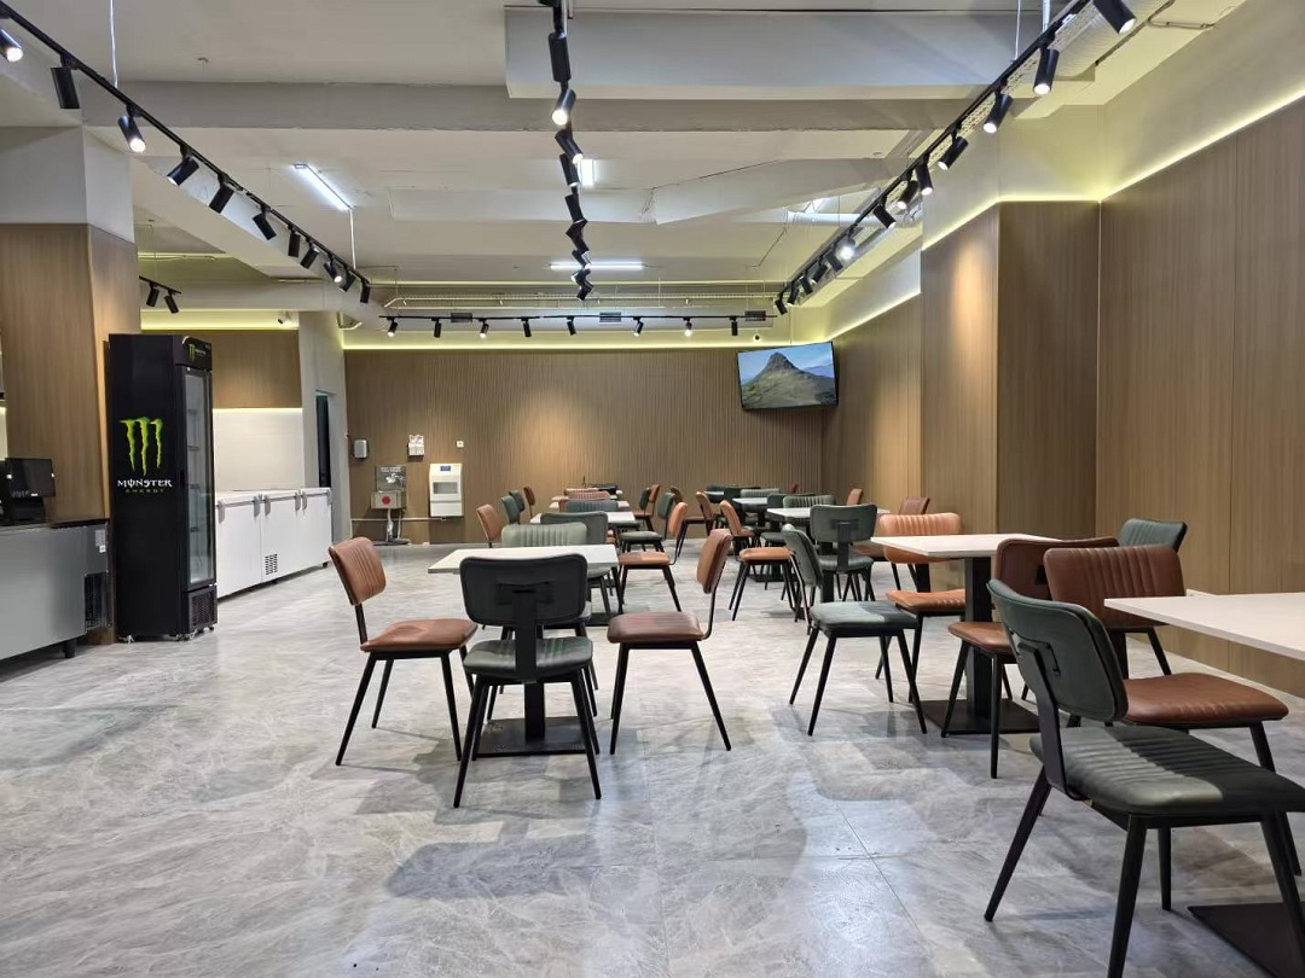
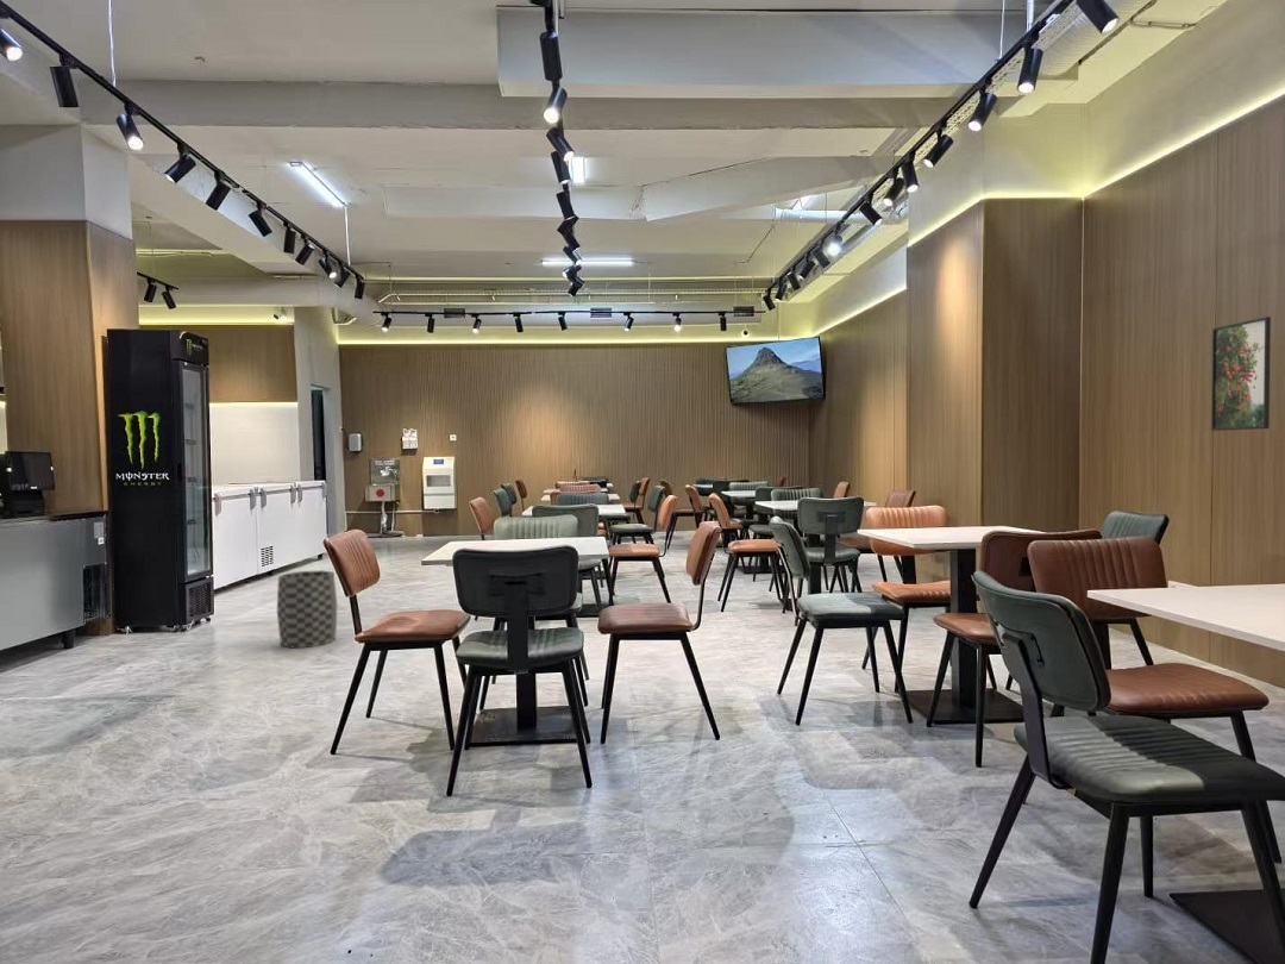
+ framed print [1210,315,1272,432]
+ trash can [276,569,338,649]
